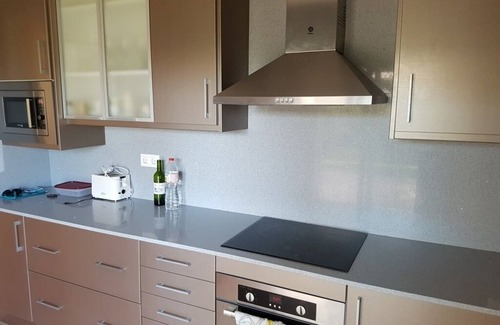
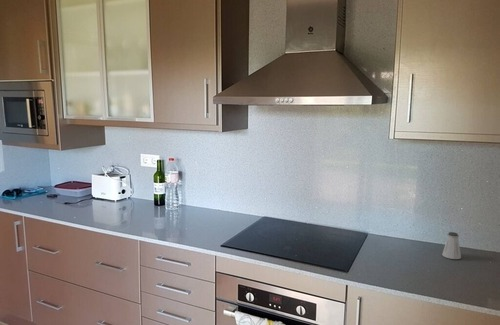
+ saltshaker [441,231,462,260]
